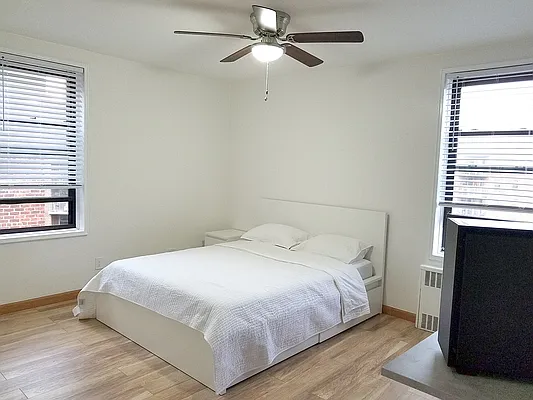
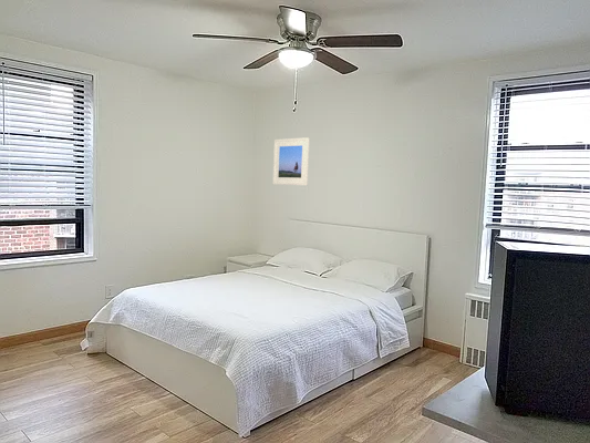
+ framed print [271,136,311,186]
